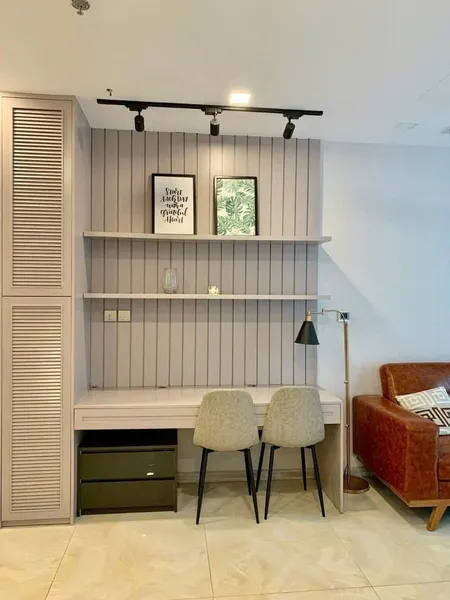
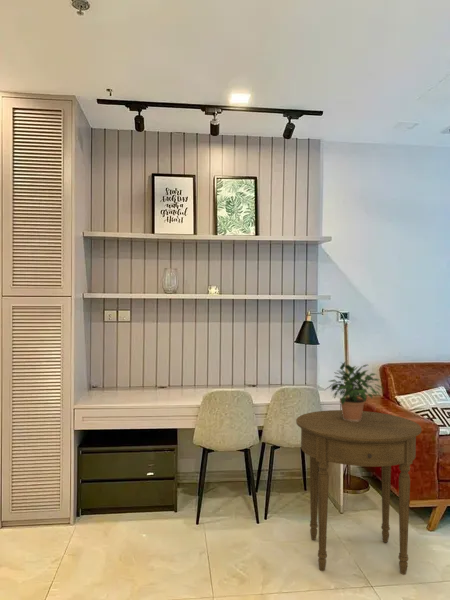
+ side table [295,409,423,576]
+ potted plant [325,360,384,422]
